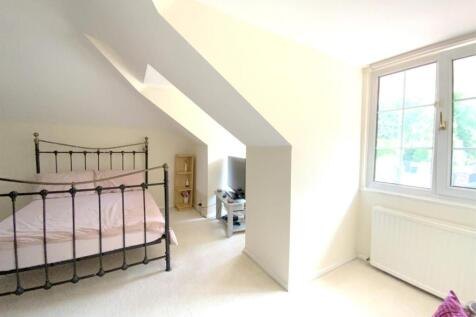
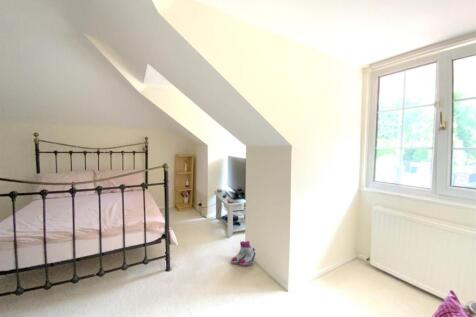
+ boots [230,240,257,267]
